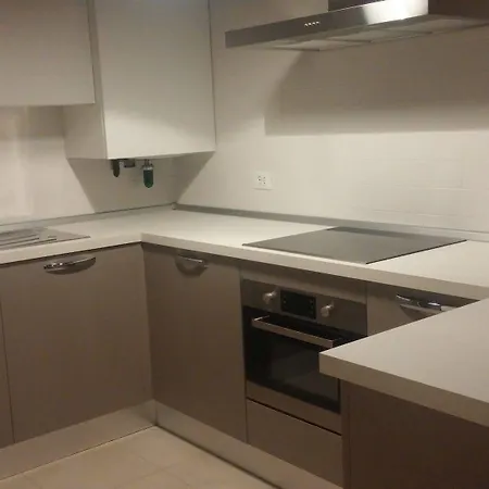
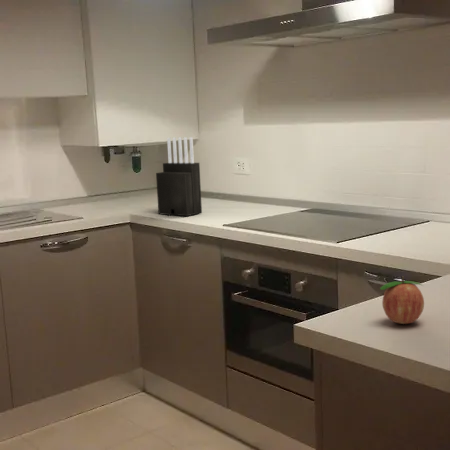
+ fruit [379,276,425,325]
+ knife block [155,136,203,217]
